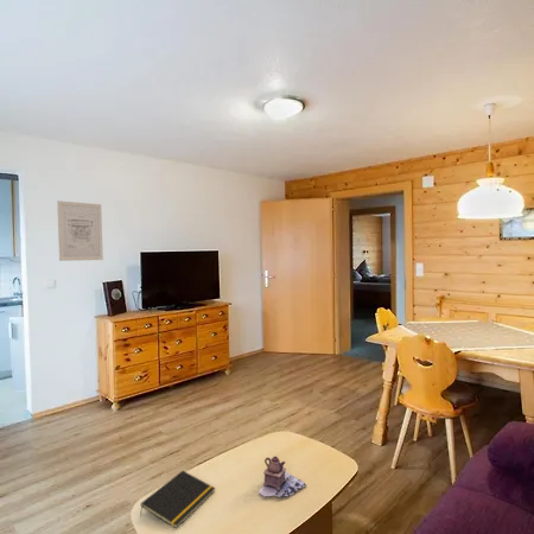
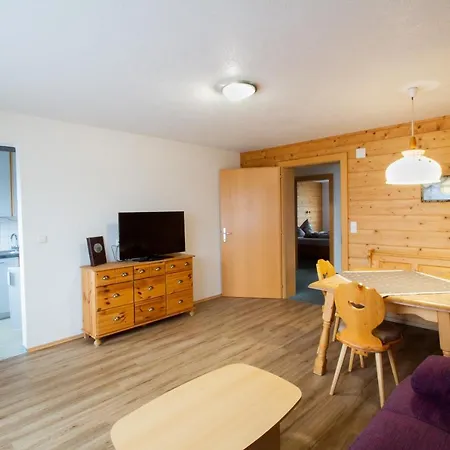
- notepad [139,470,216,529]
- wall art [56,199,104,262]
- teapot [258,456,307,498]
